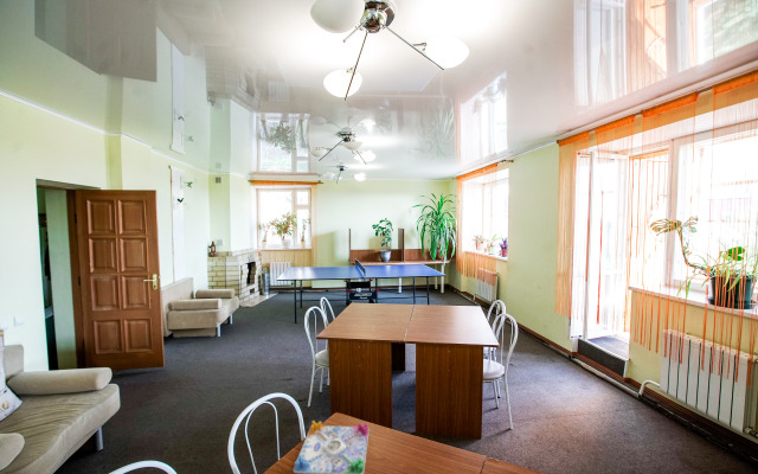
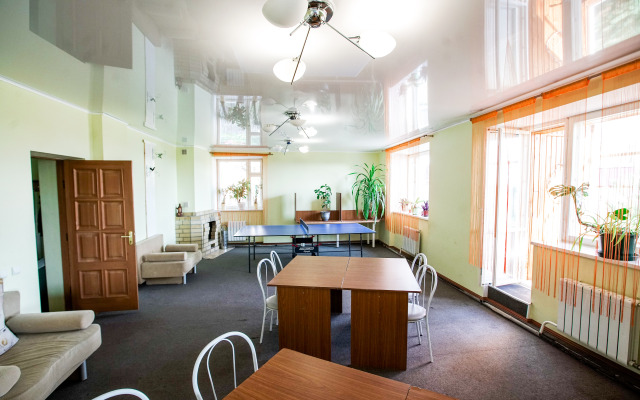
- board game [293,419,371,474]
